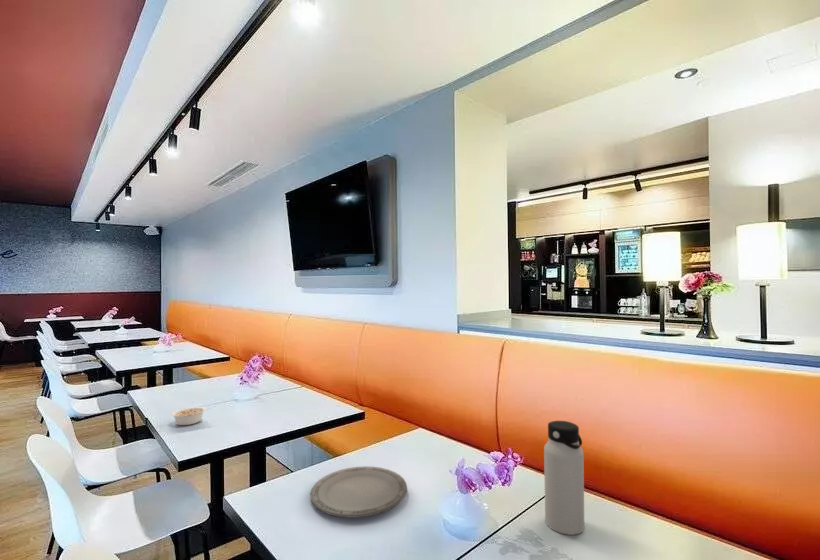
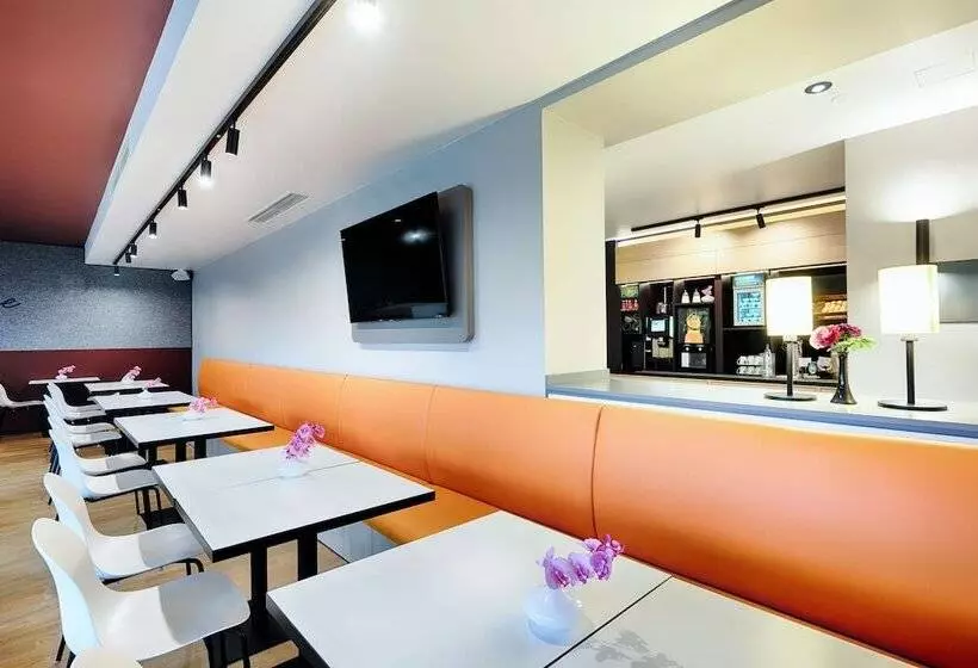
- plate [310,465,408,519]
- water bottle [543,420,585,536]
- legume [170,406,211,426]
